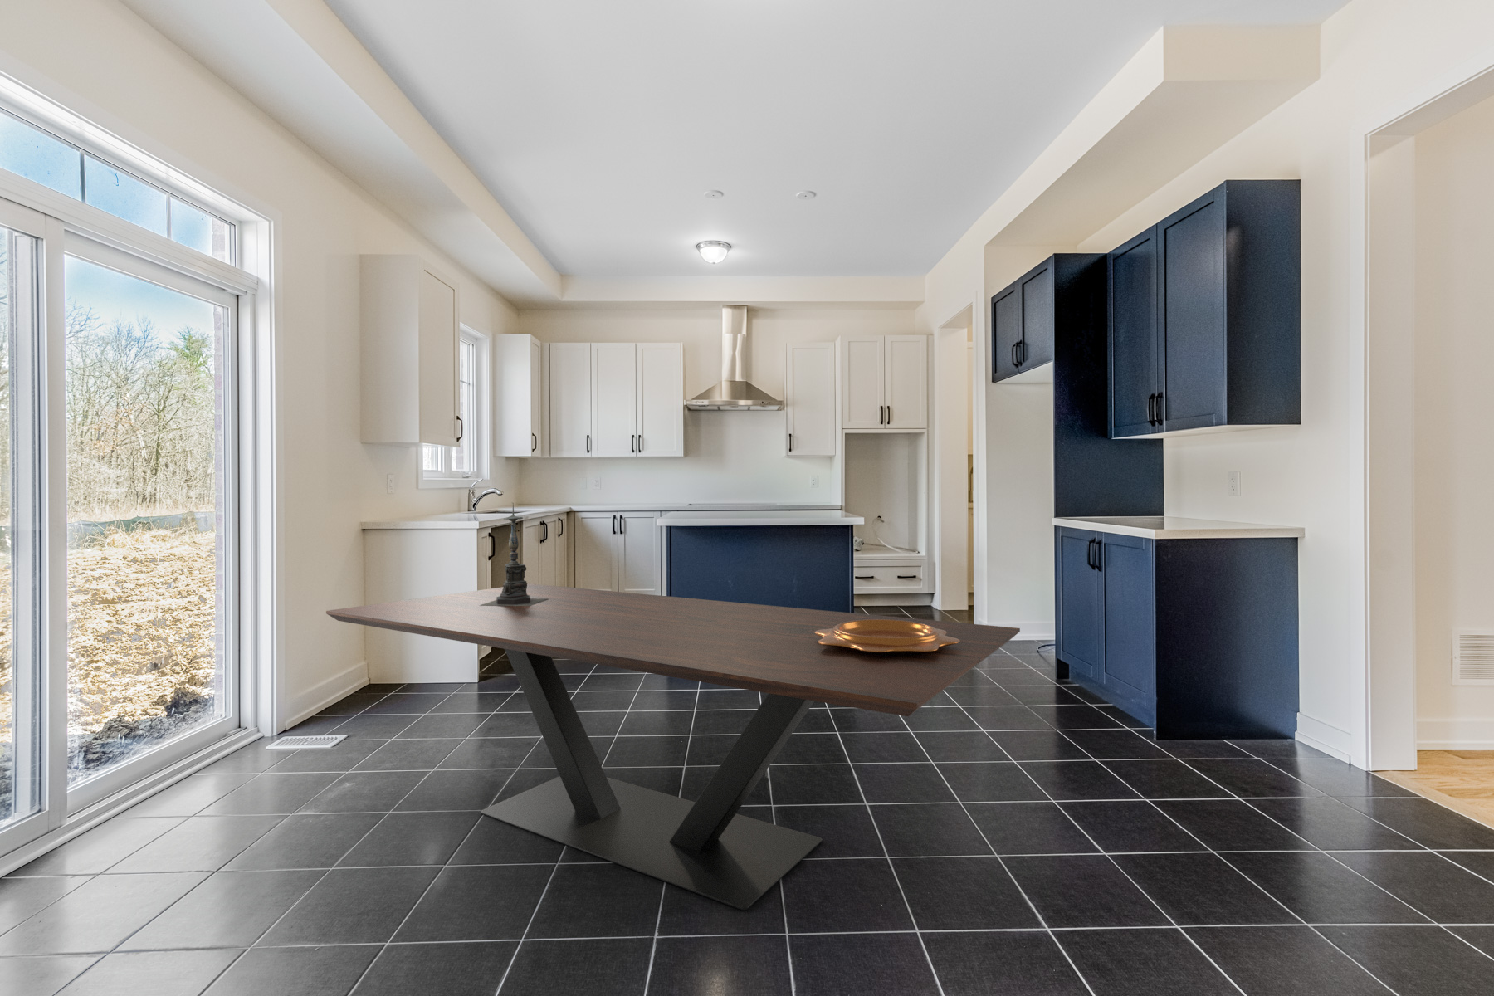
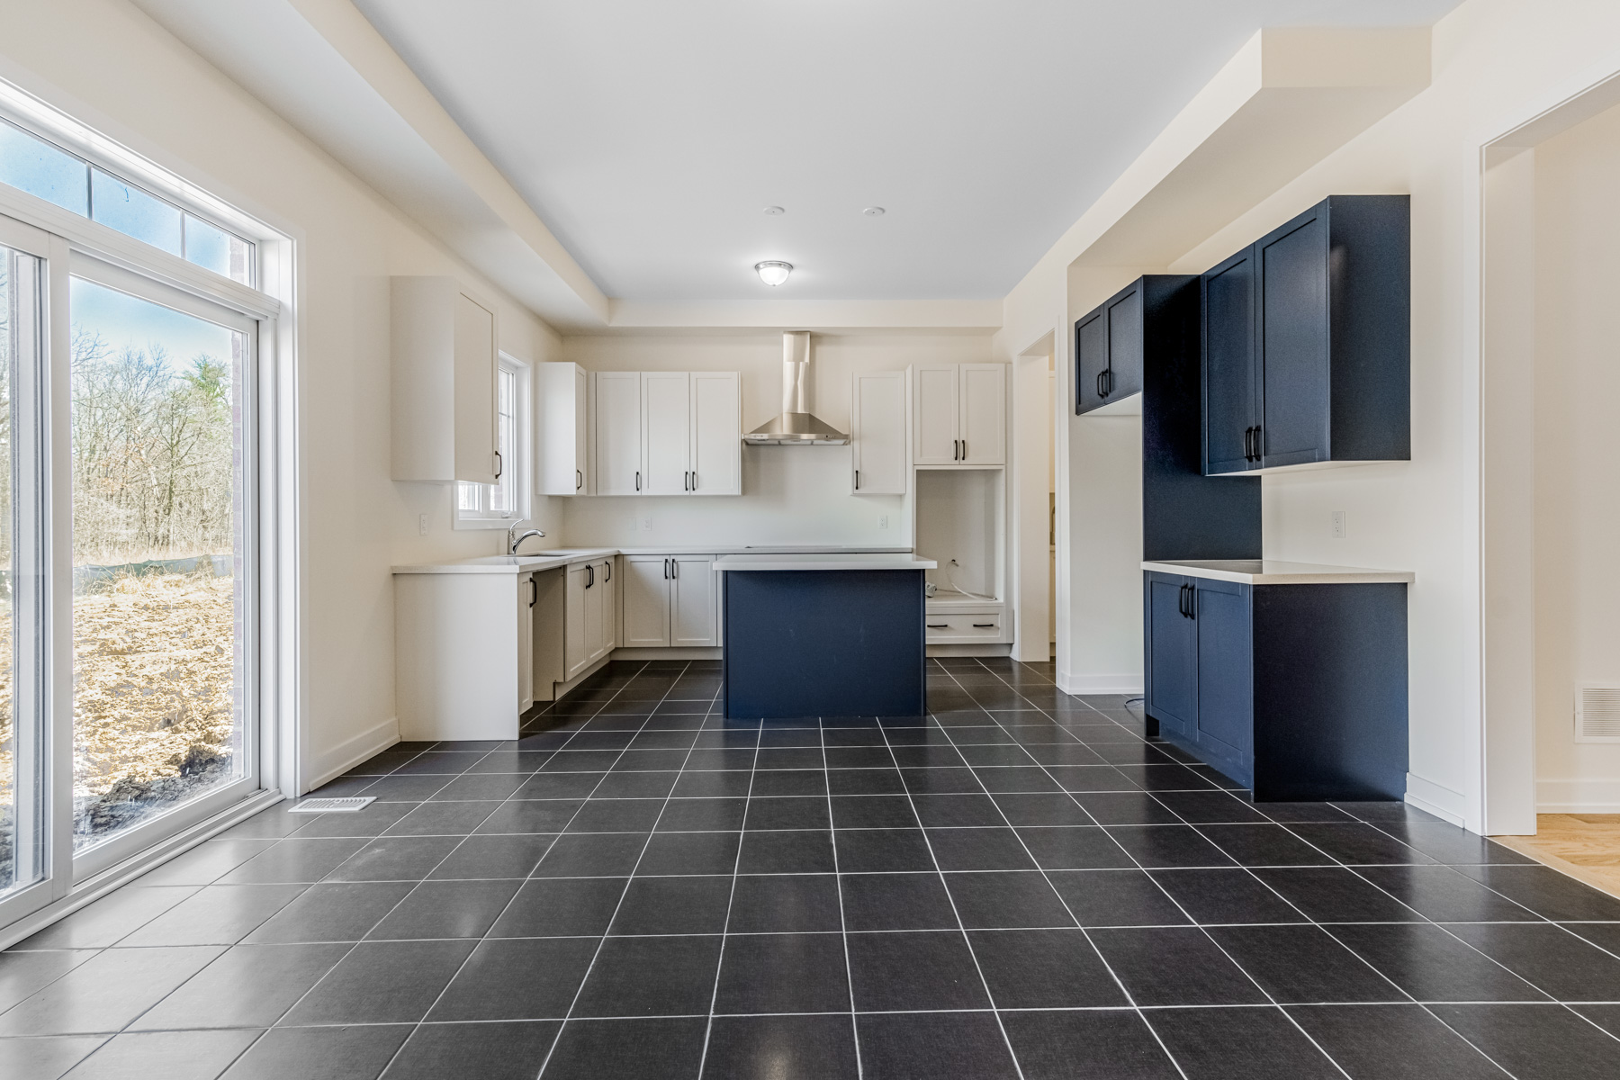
- decorative bowl [814,619,959,656]
- candle holder [481,502,549,606]
- dining table [326,582,1020,910]
